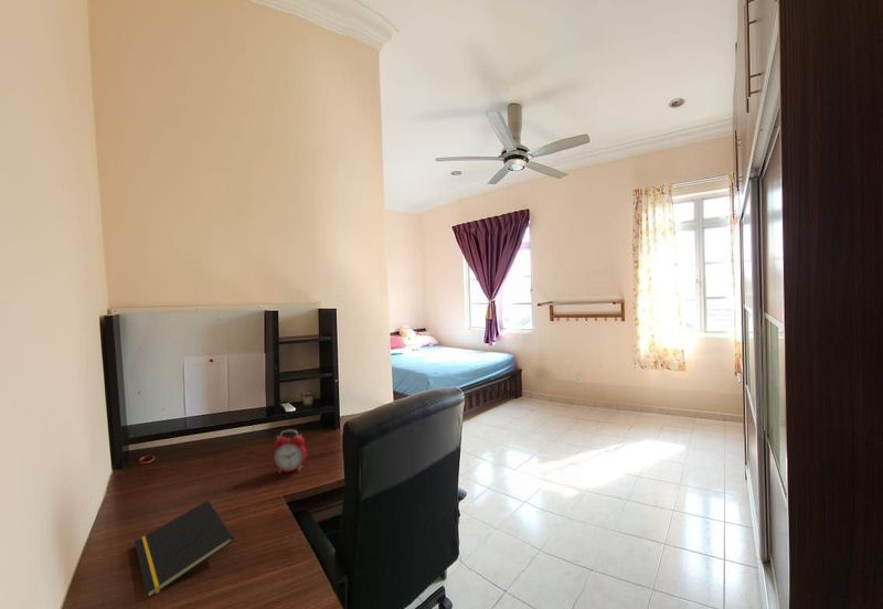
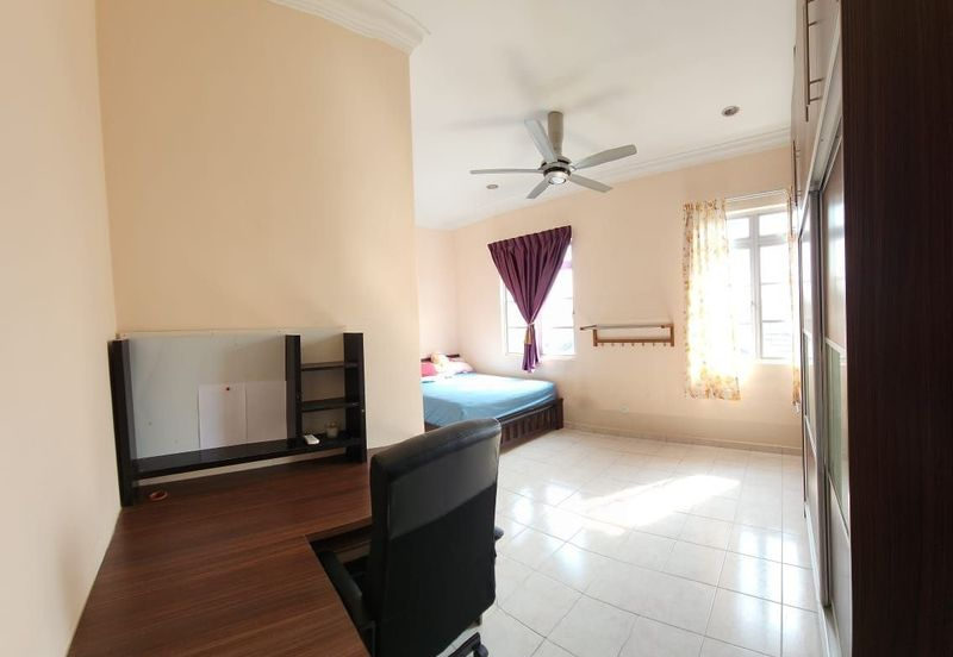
- alarm clock [272,429,307,473]
- notepad [134,499,235,599]
